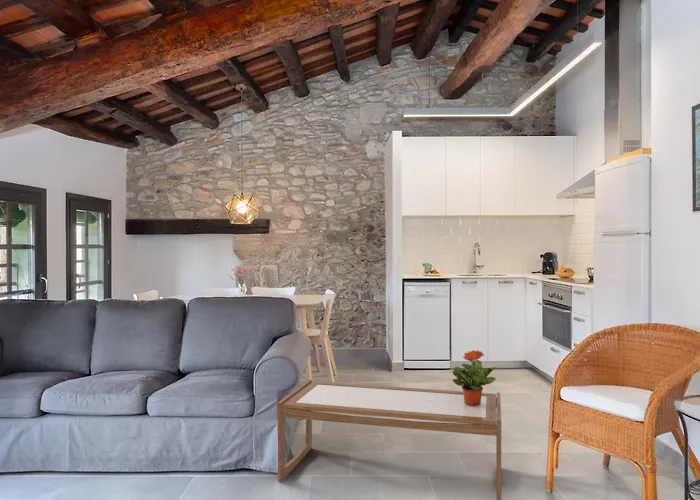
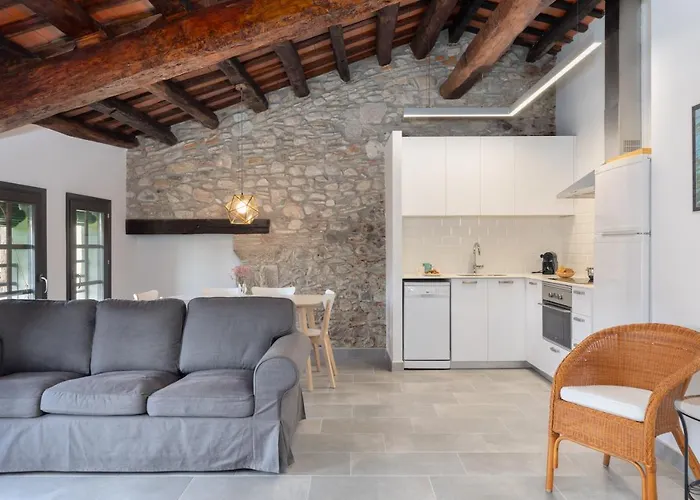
- potted plant [450,350,497,406]
- coffee table [277,379,502,500]
